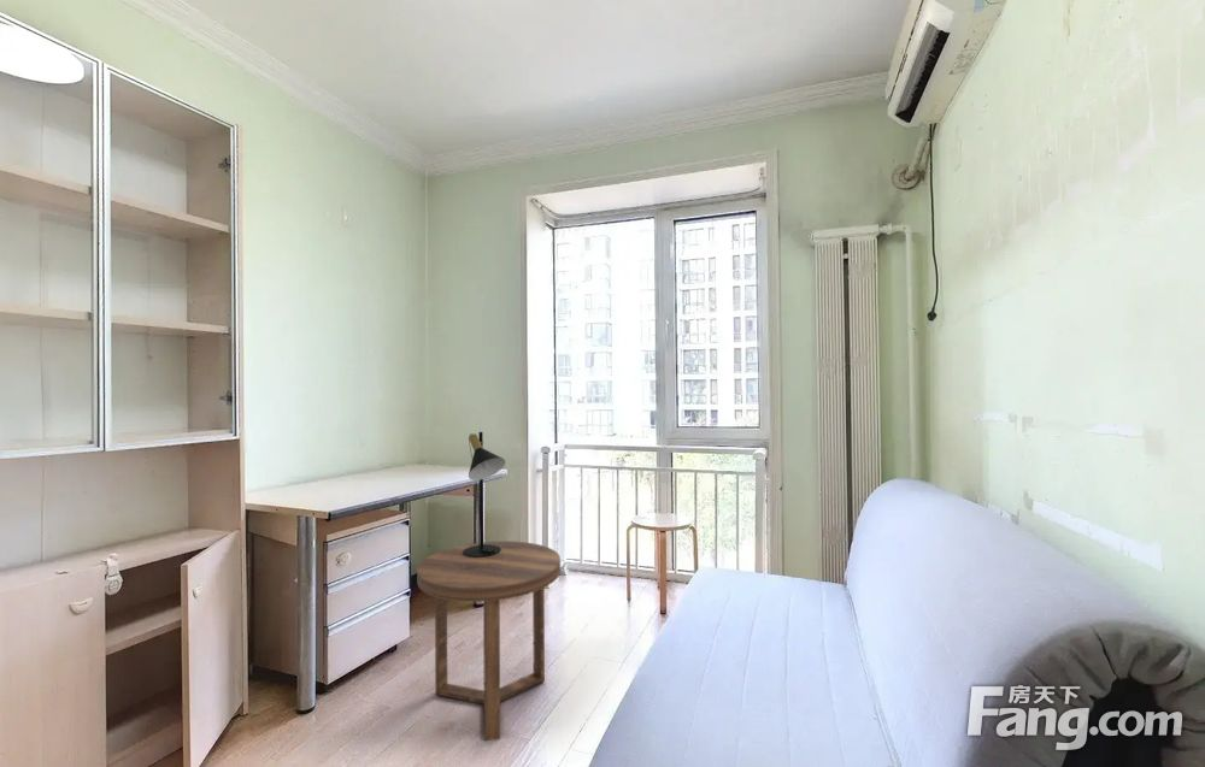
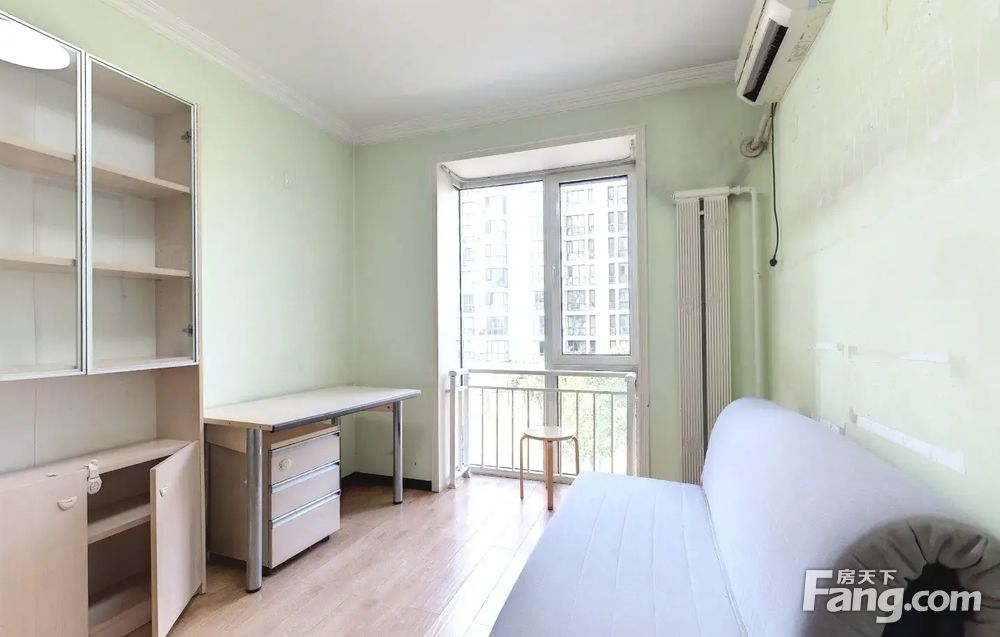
- table lamp [463,431,506,557]
- side table [416,541,562,742]
